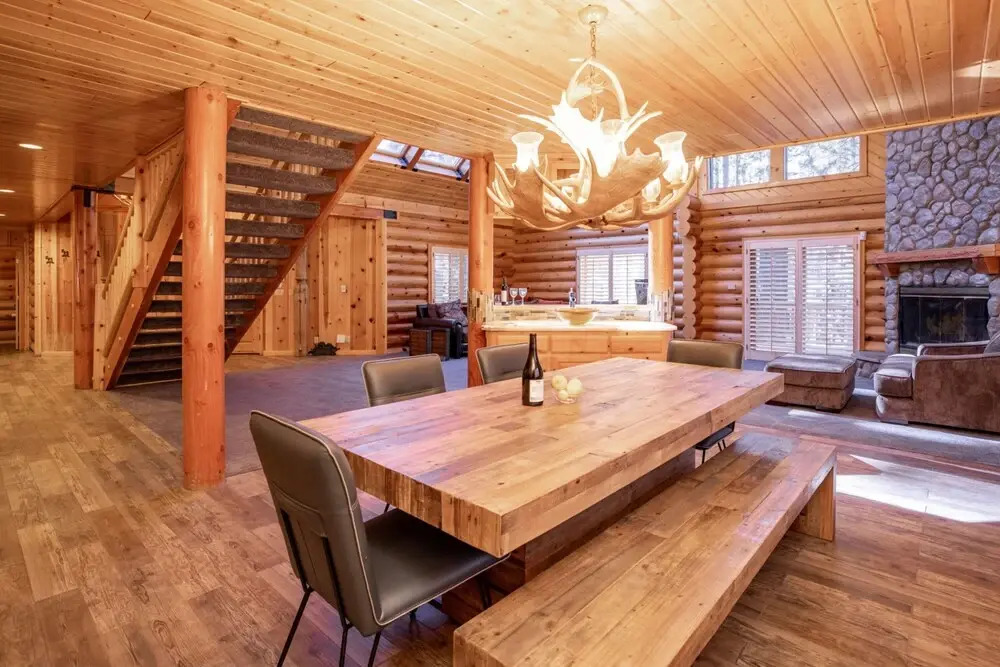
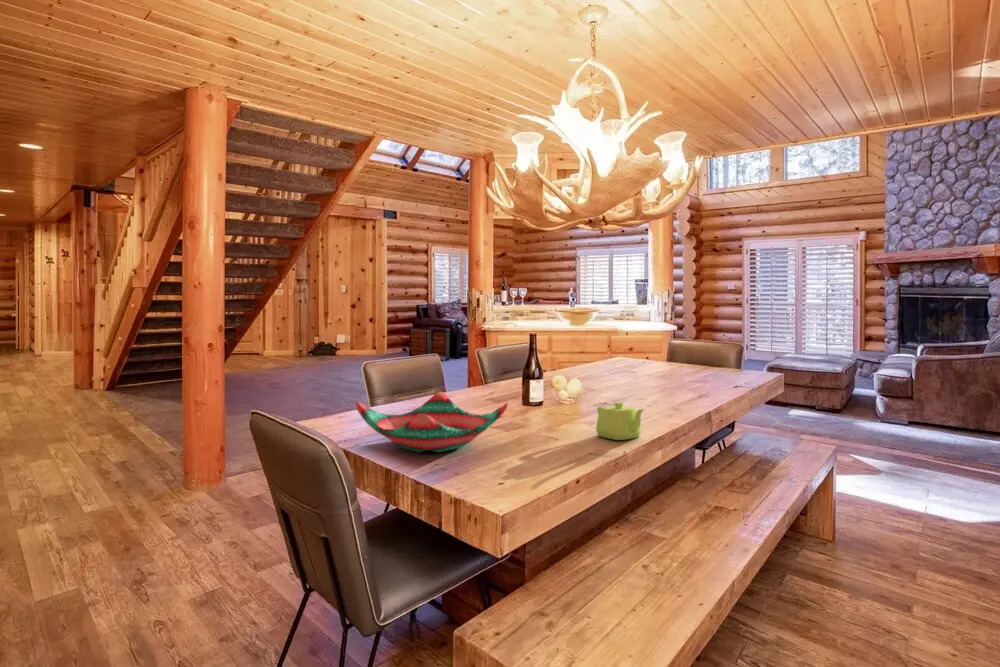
+ decorative bowl [355,391,509,453]
+ teapot [595,401,646,441]
